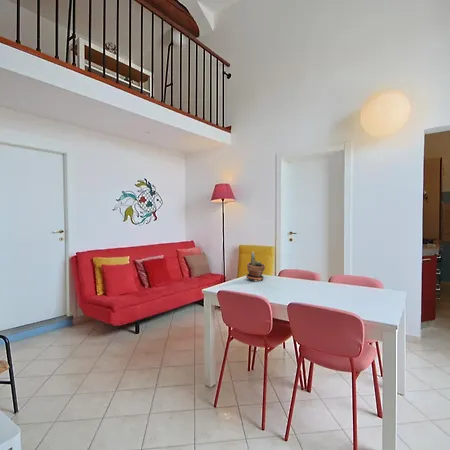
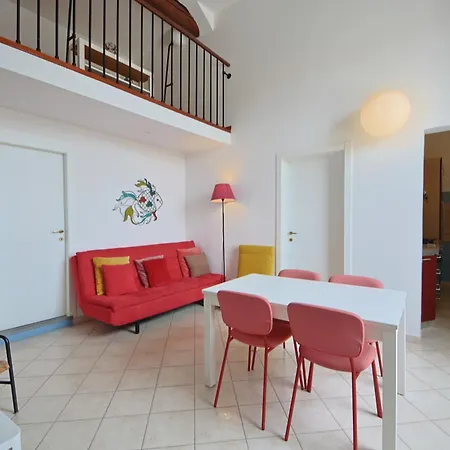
- potted plant [245,251,266,282]
